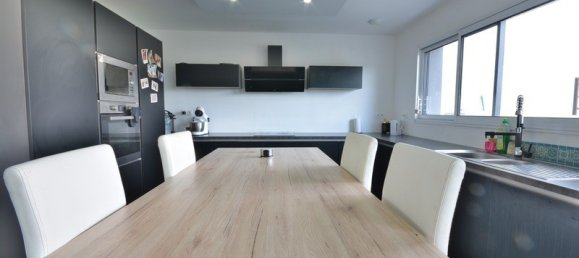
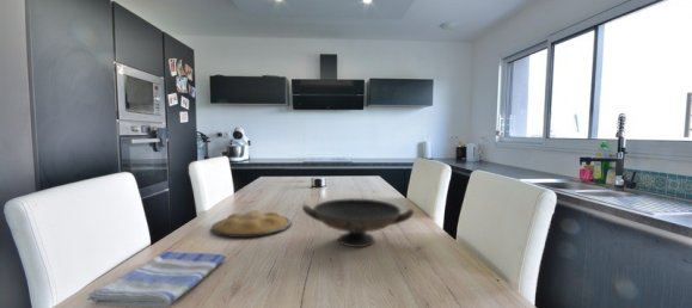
+ decorative bowl [301,197,415,248]
+ dish towel [86,251,226,308]
+ plate [210,209,293,239]
